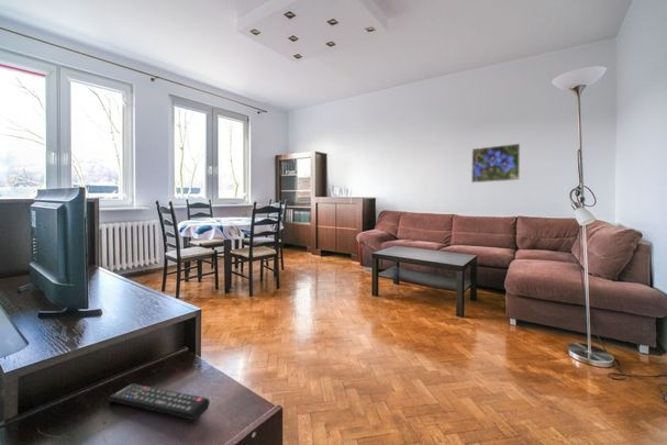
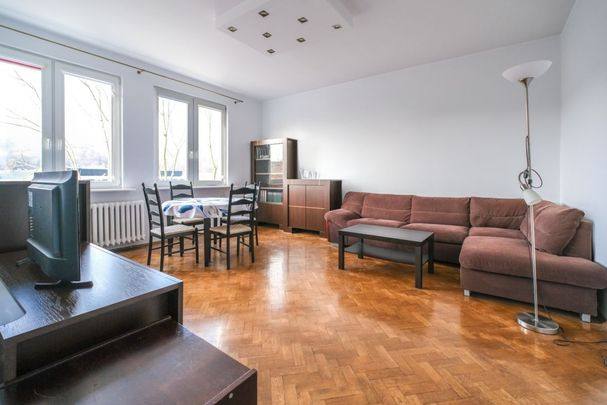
- remote control [107,382,211,421]
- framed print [470,143,521,183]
